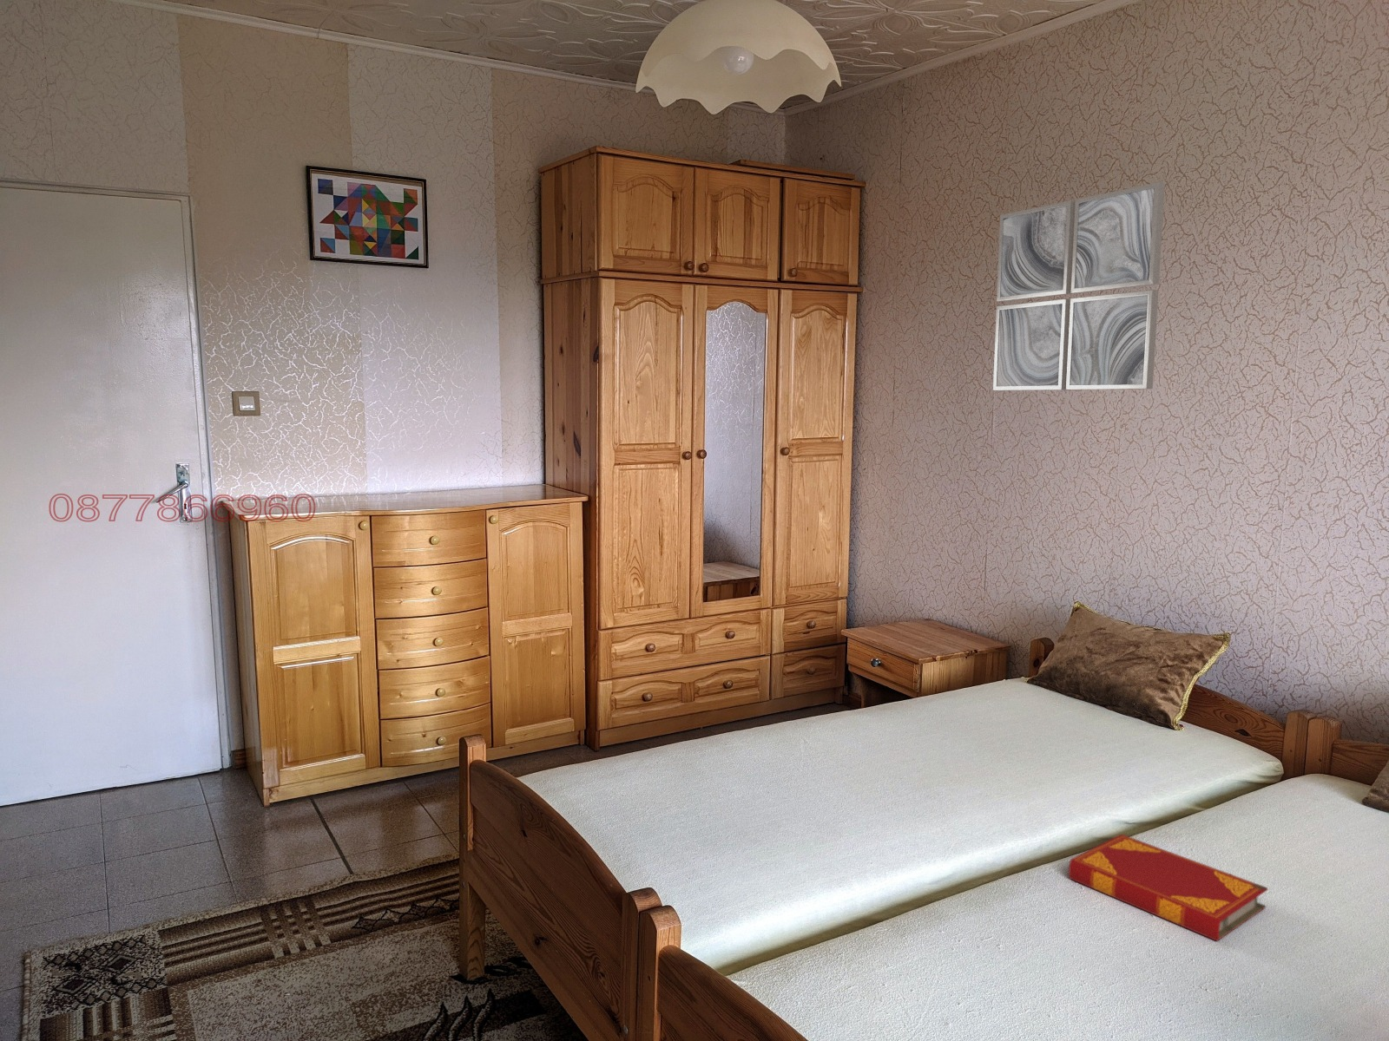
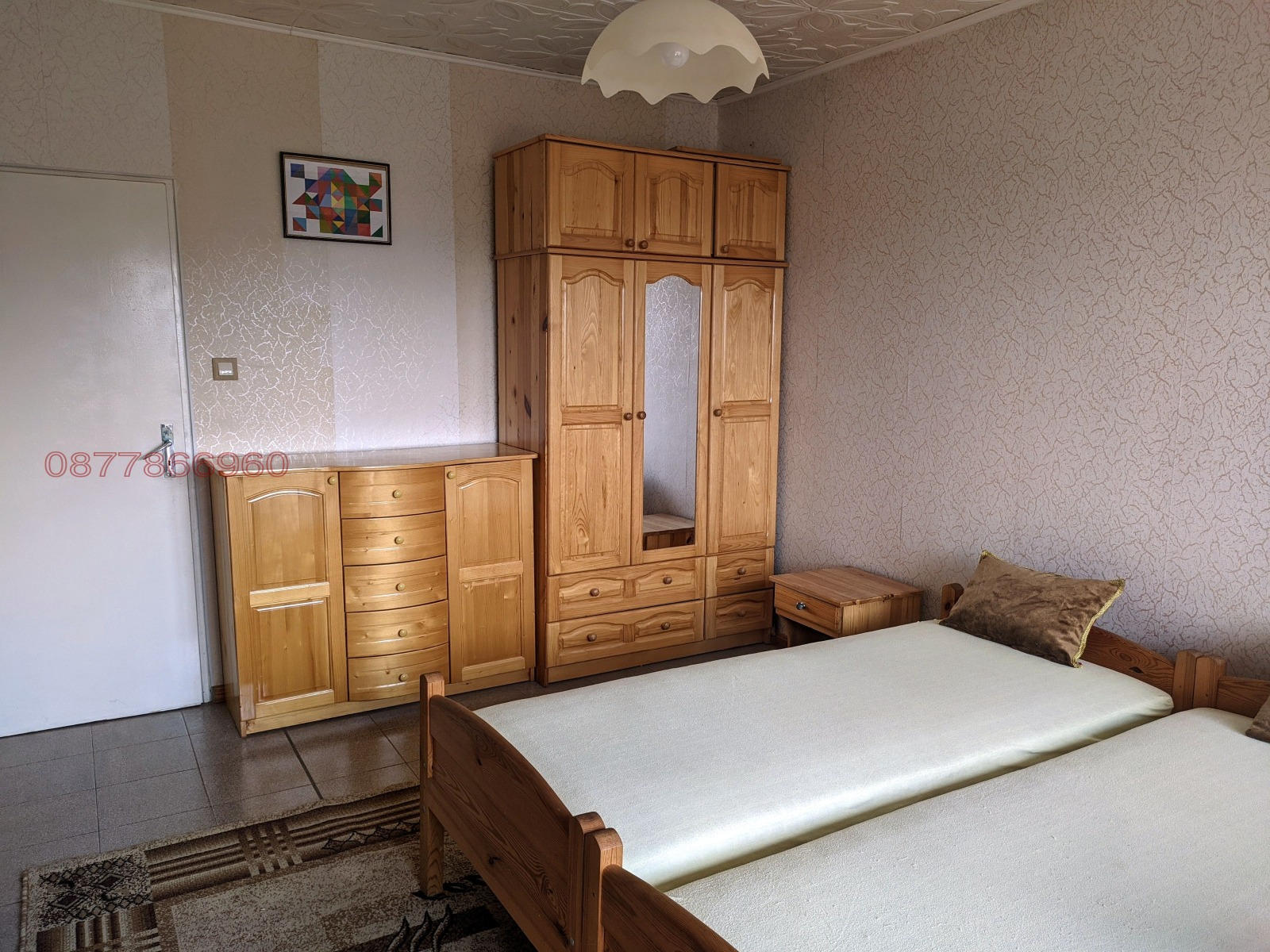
- hardback book [1067,833,1269,943]
- wall art [992,182,1166,391]
